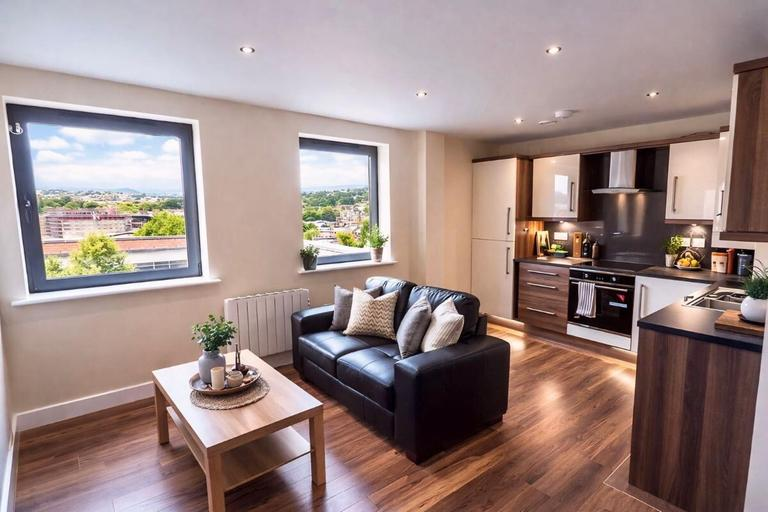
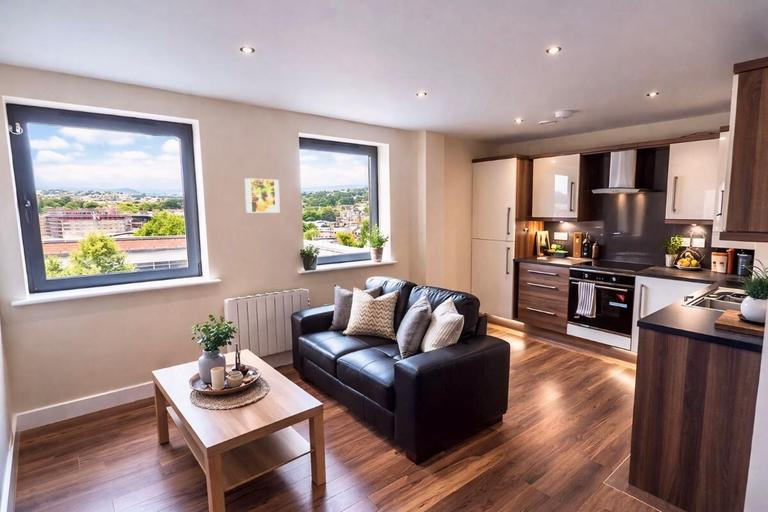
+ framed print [244,177,281,214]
